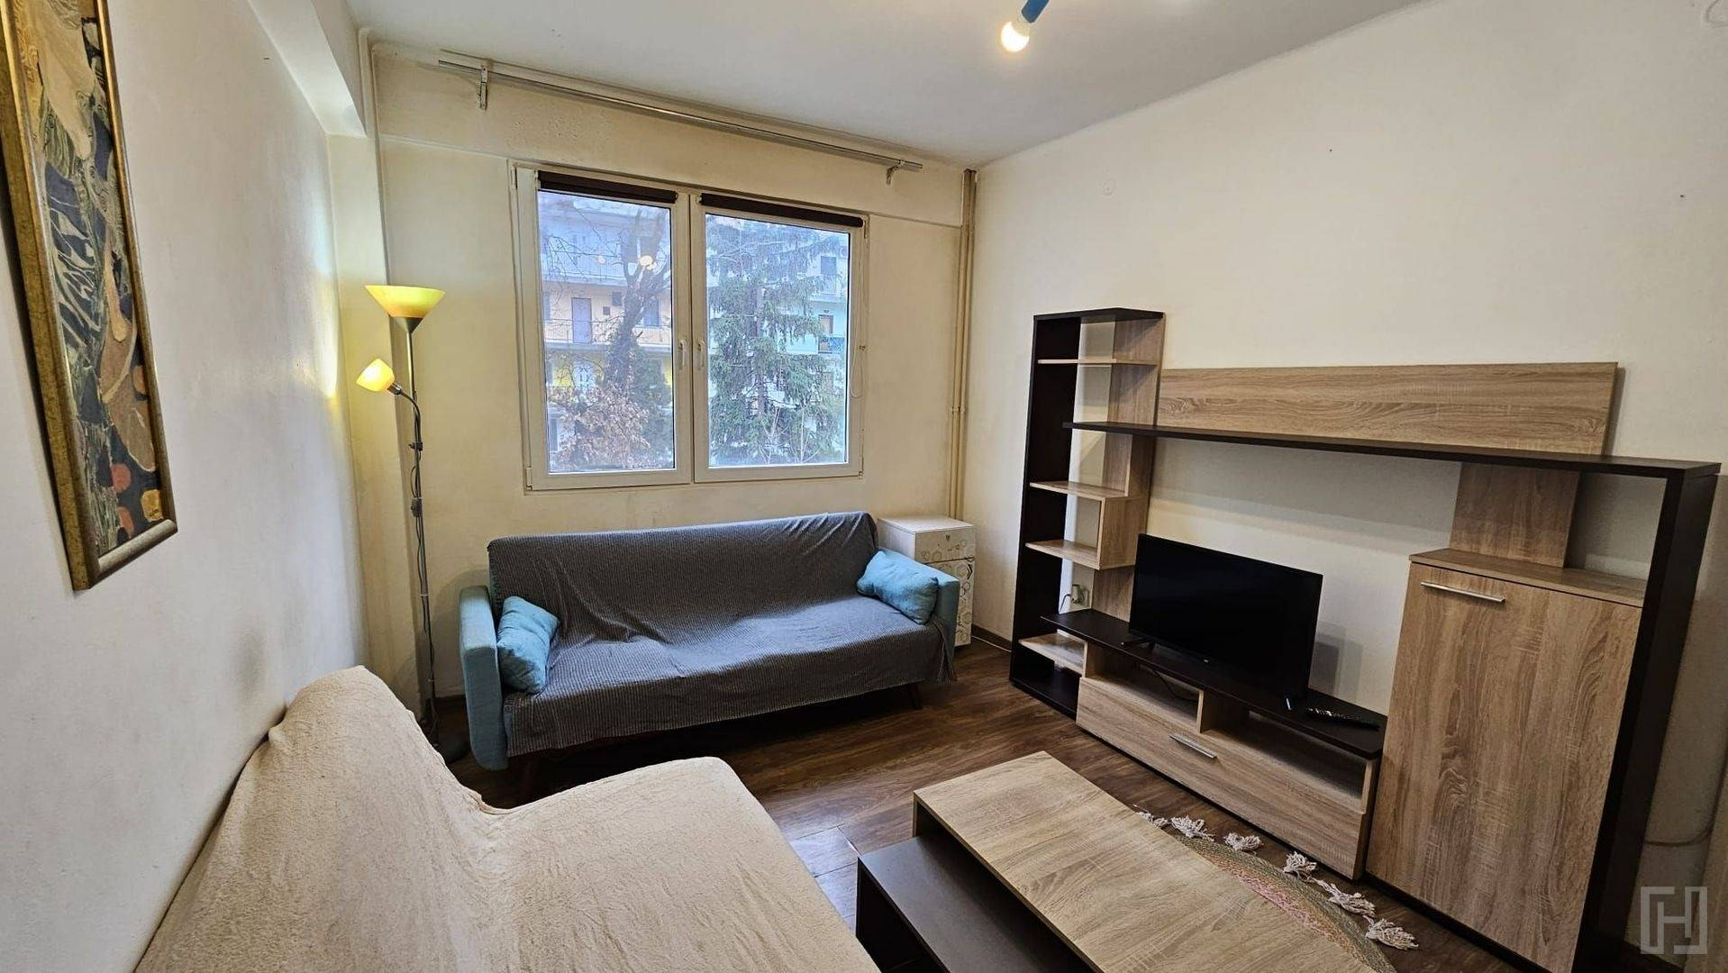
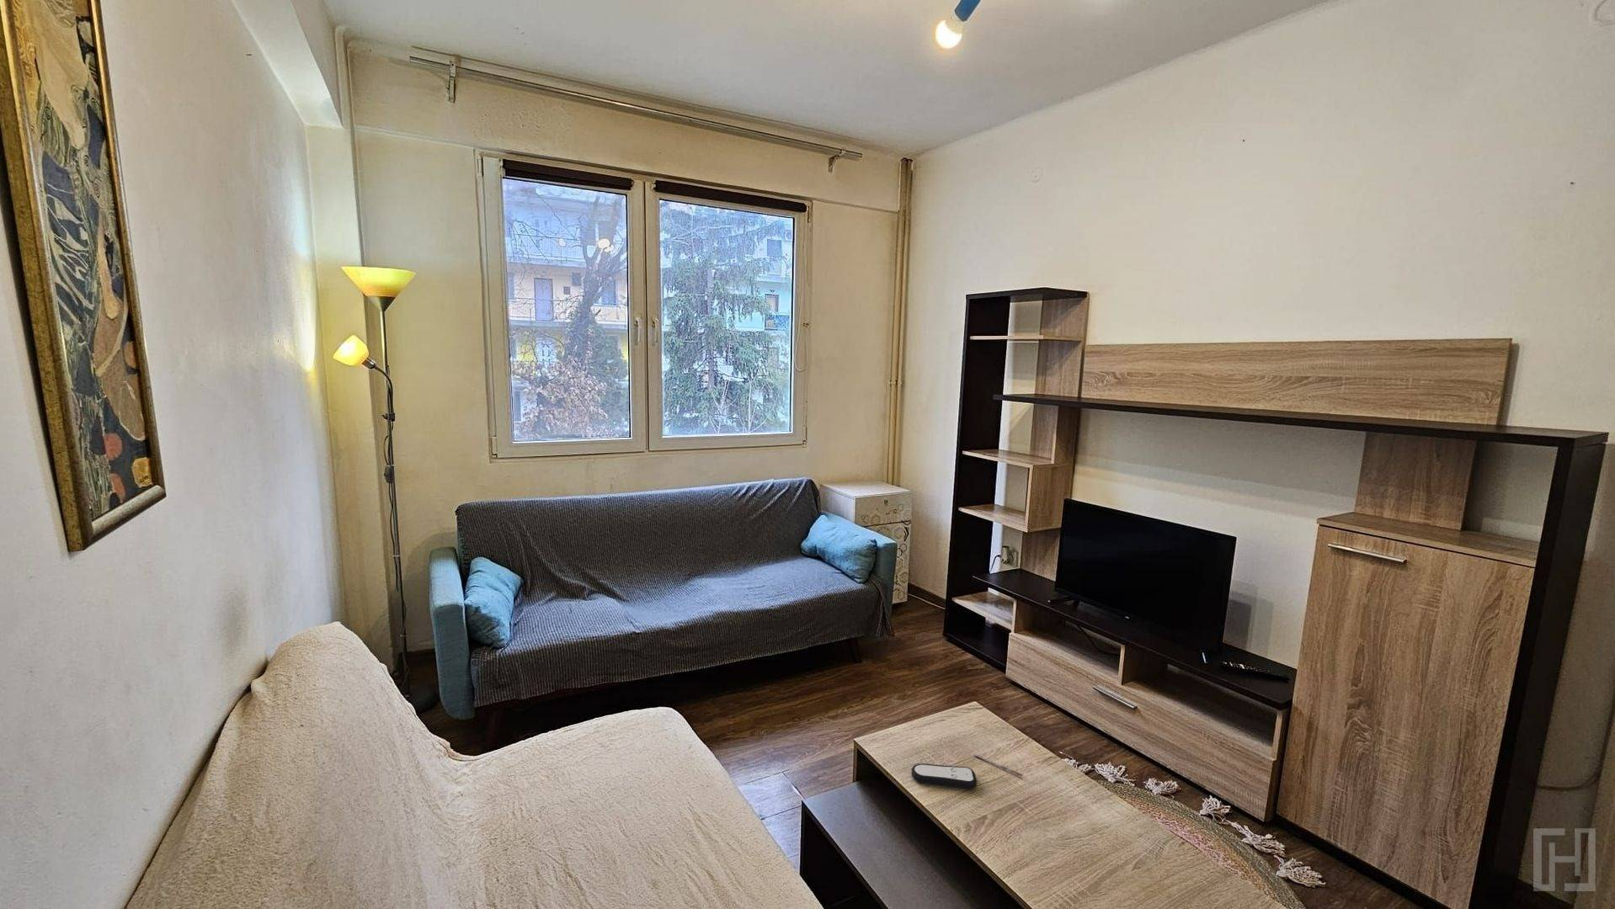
+ pen [973,754,1024,778]
+ remote control [911,763,977,789]
